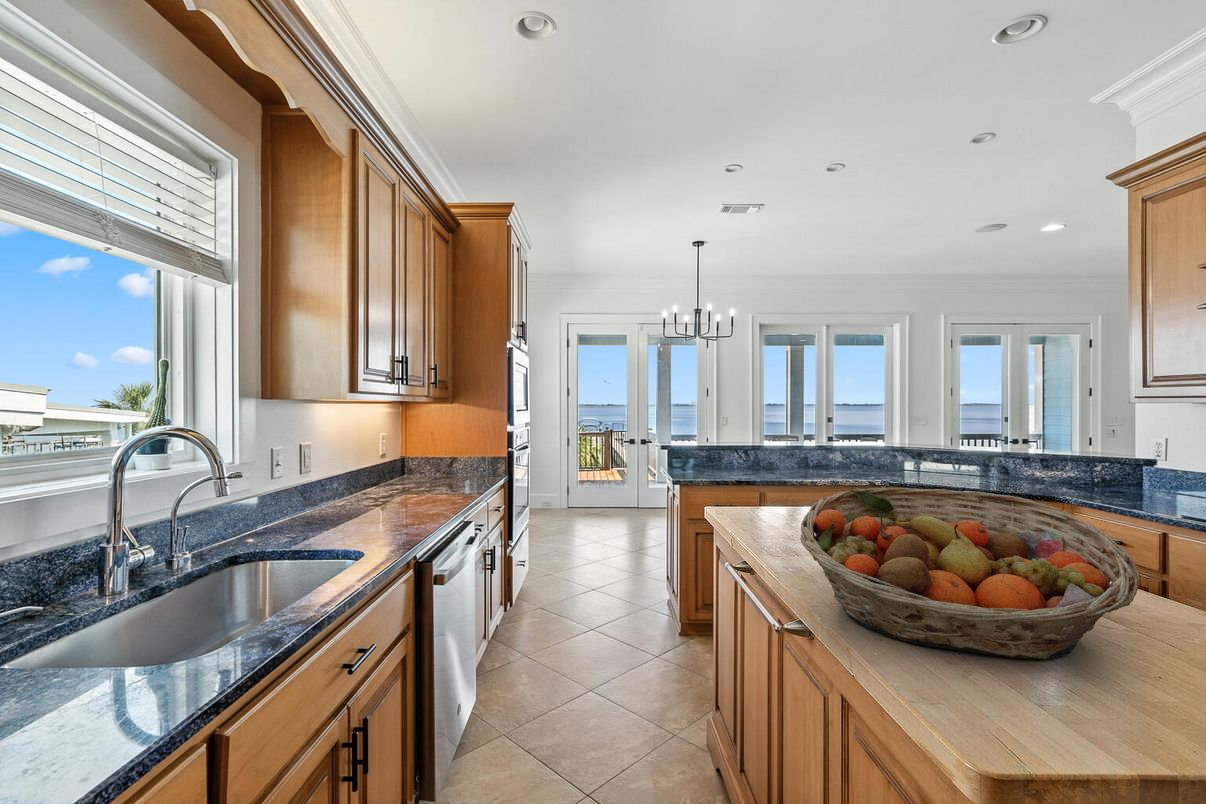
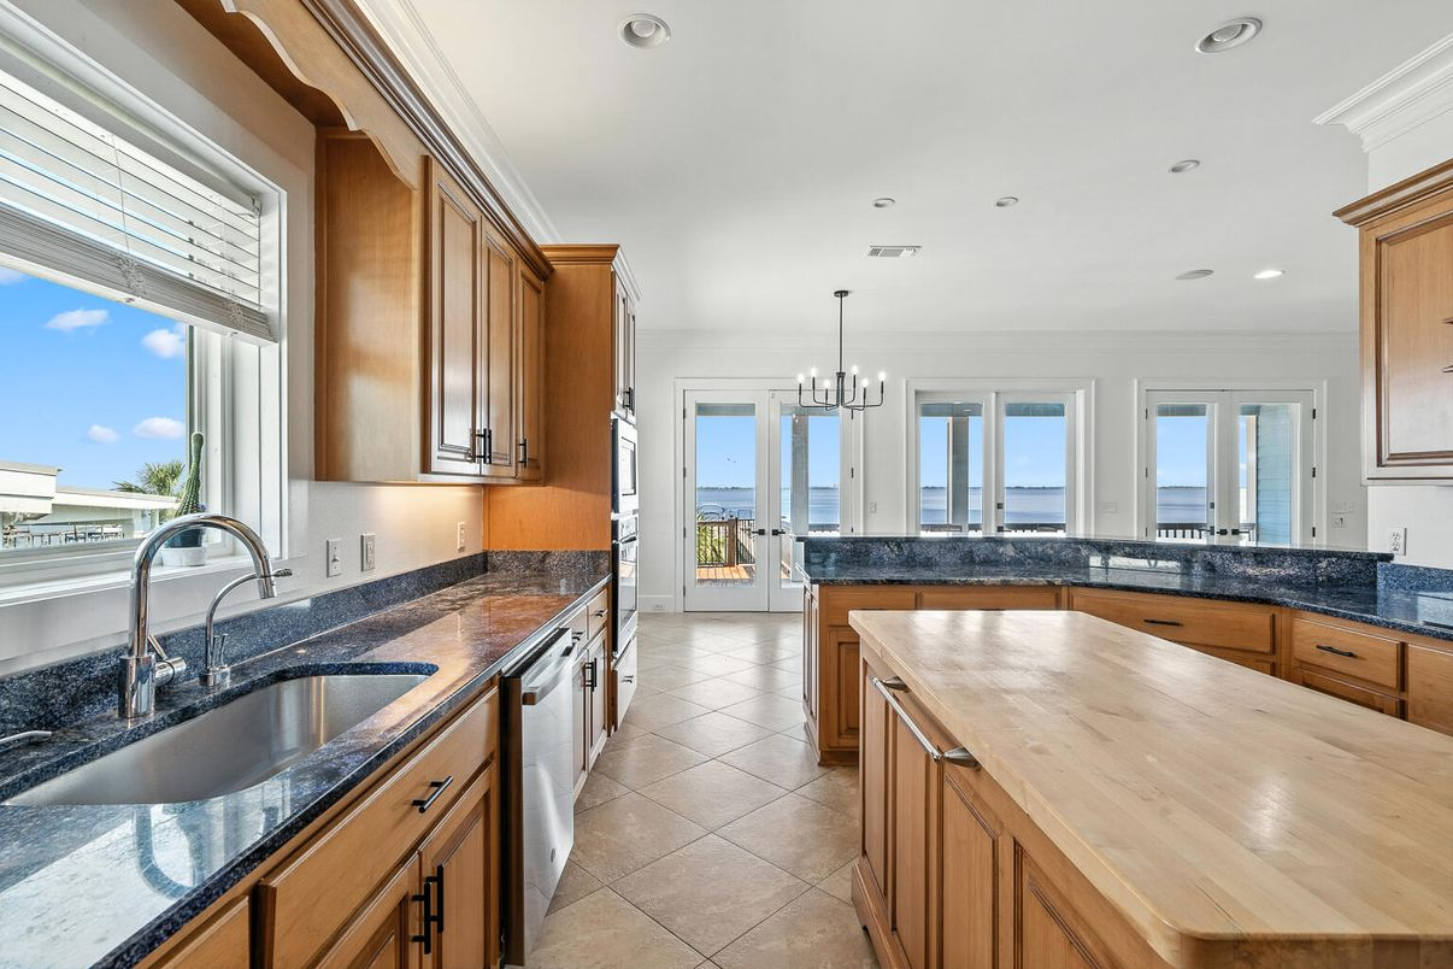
- fruit basket [799,487,1141,660]
